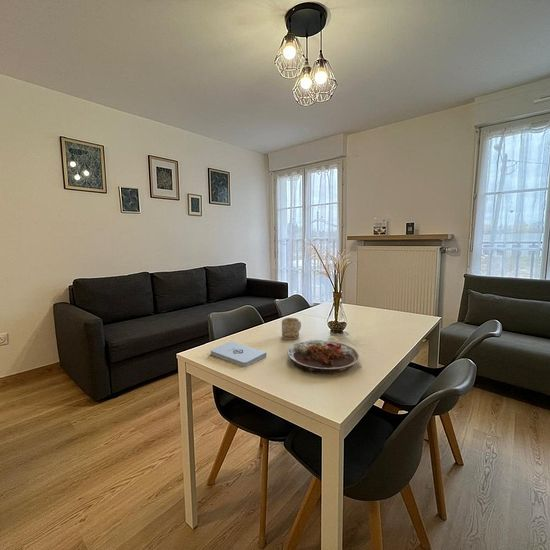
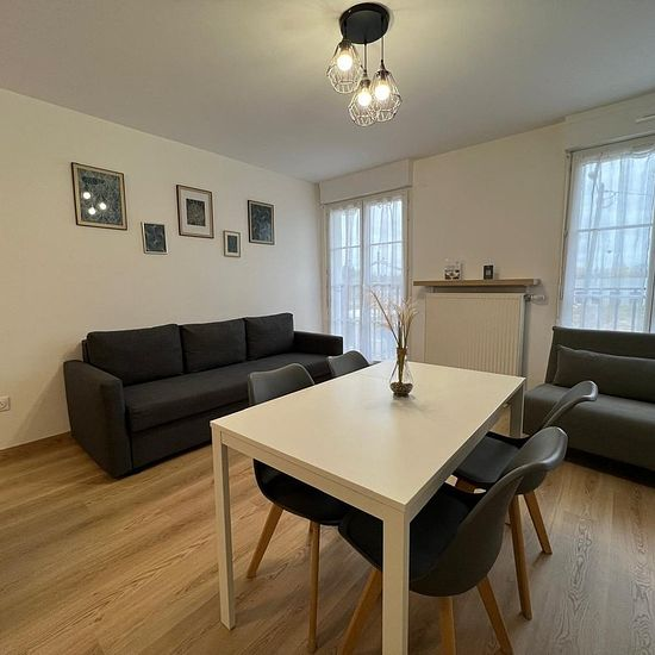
- plate [286,339,360,375]
- notepad [210,340,267,368]
- mug [281,317,302,340]
